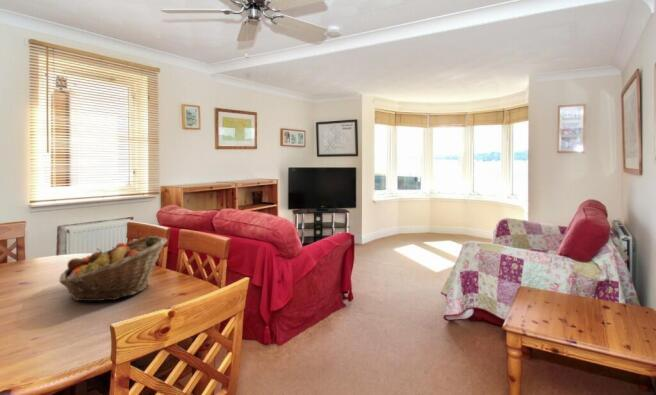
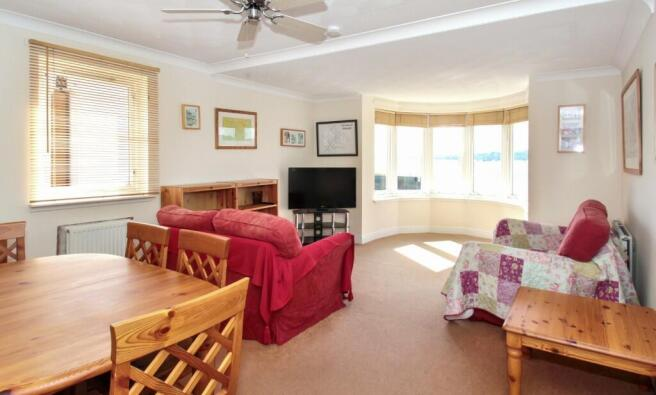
- fruit basket [58,235,168,302]
